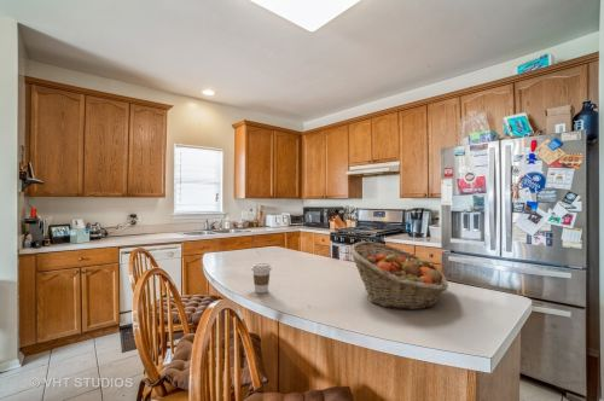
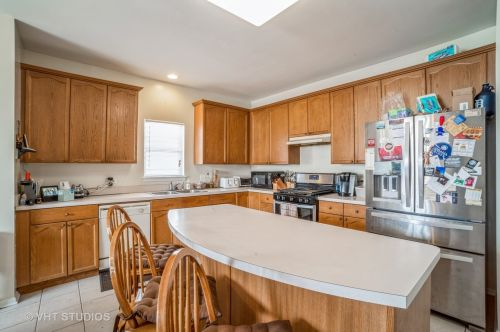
- coffee cup [250,262,273,295]
- fruit basket [348,240,449,310]
